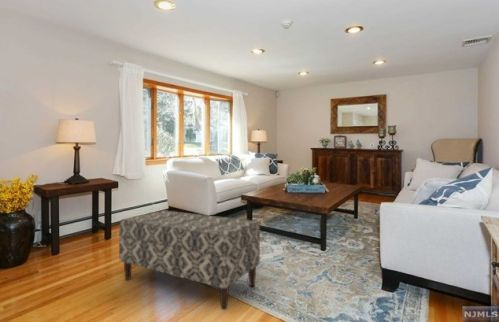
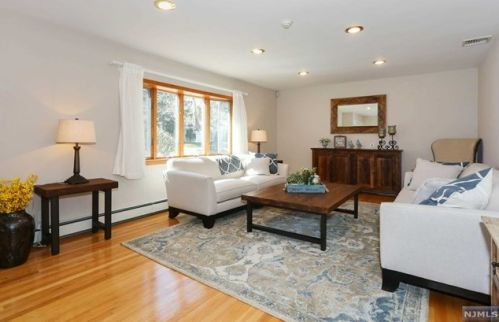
- bench [118,209,261,311]
